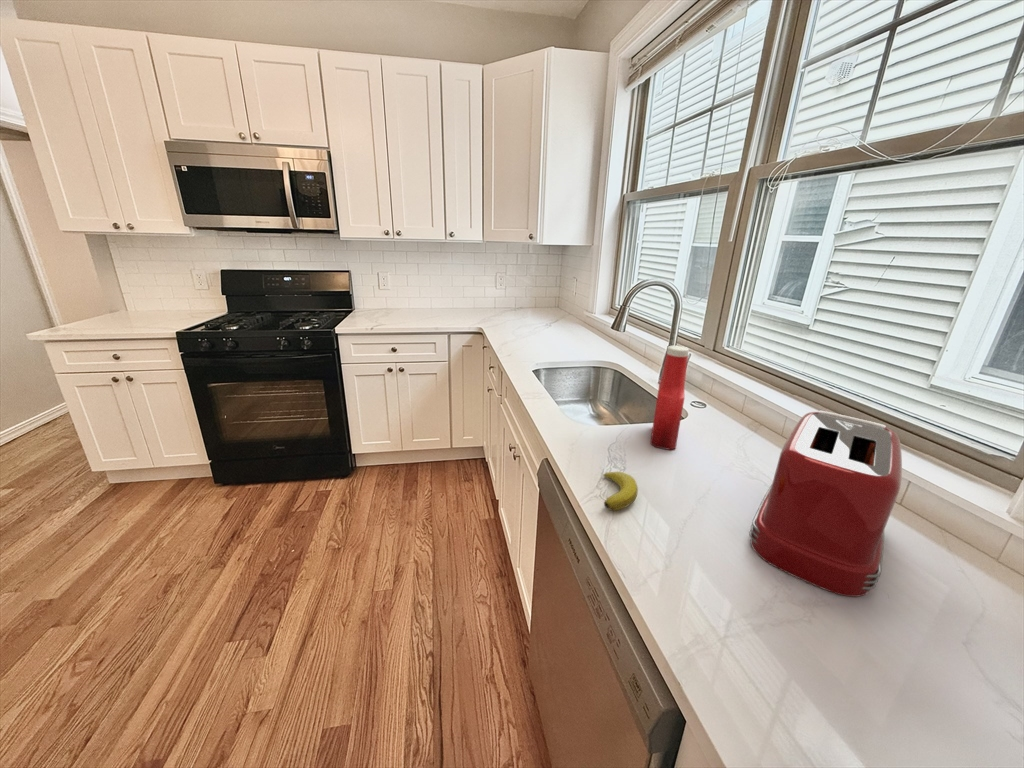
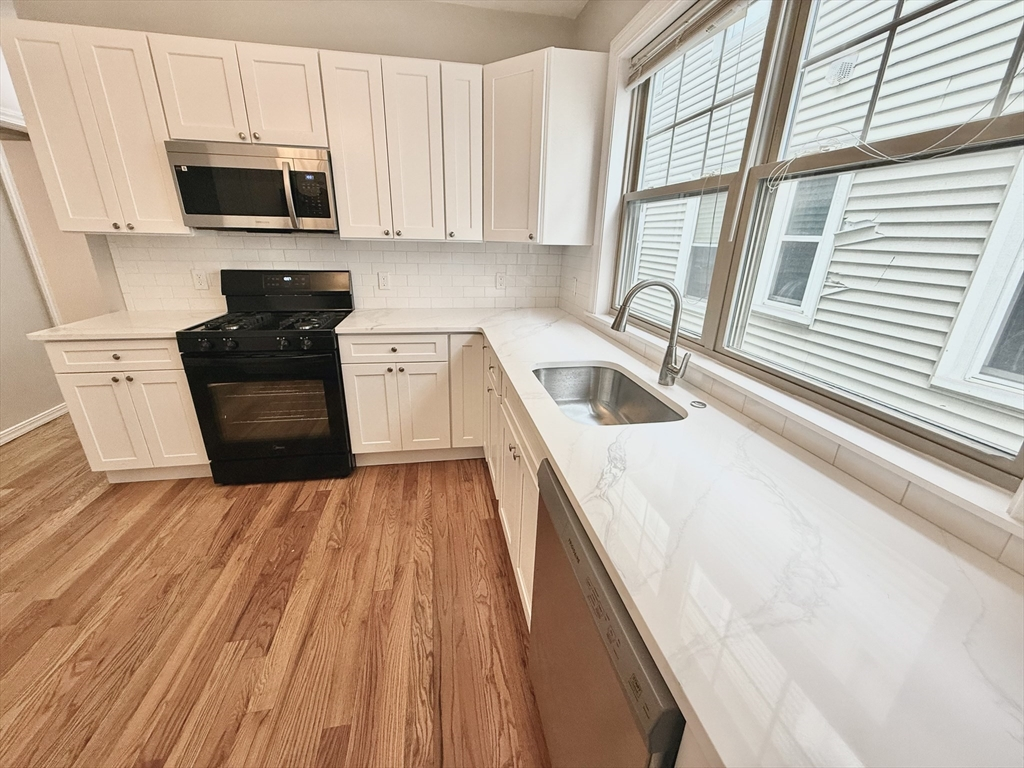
- toaster [748,410,903,598]
- soap bottle [649,345,690,451]
- banana [603,471,639,511]
